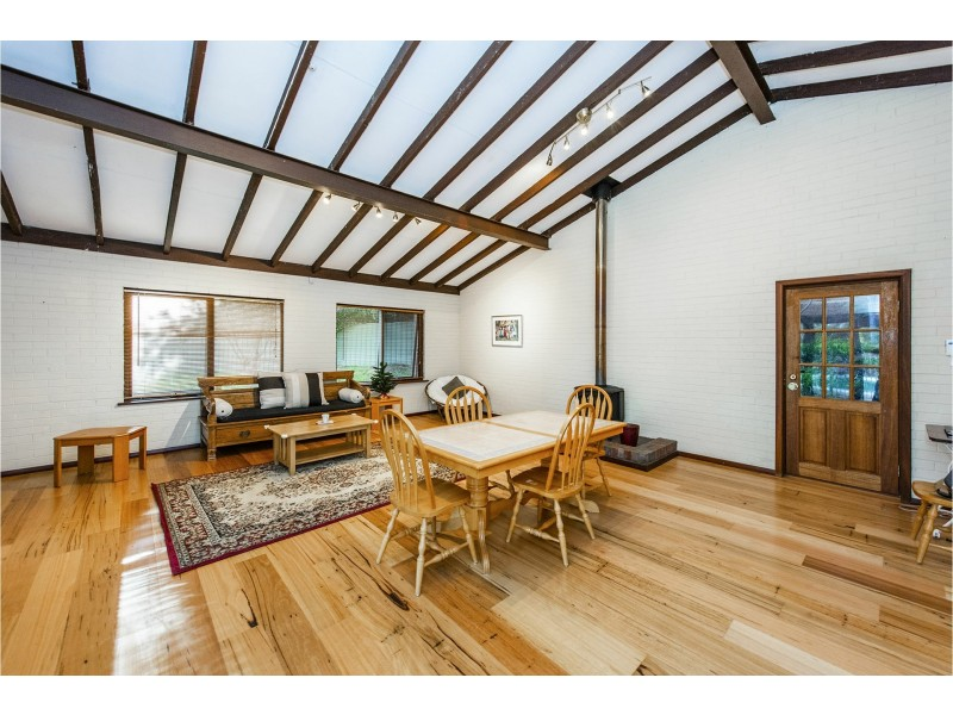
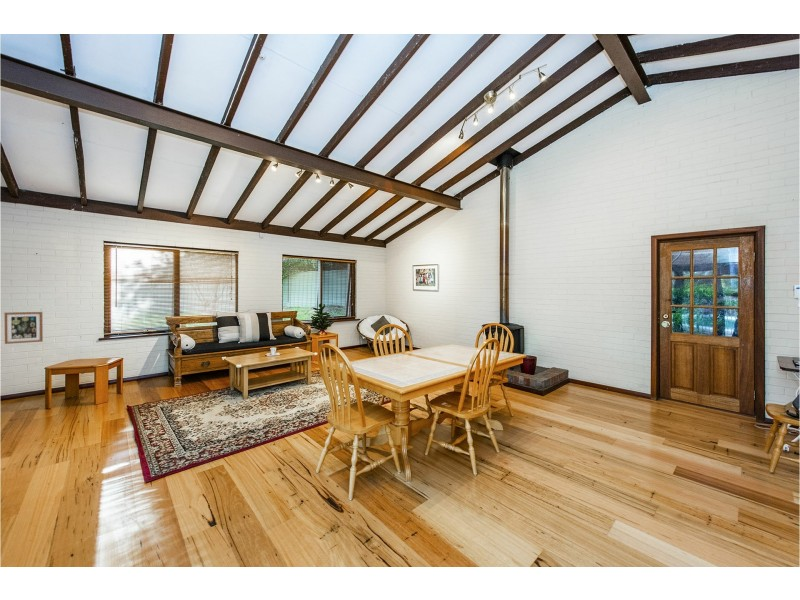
+ wall art [4,311,44,345]
